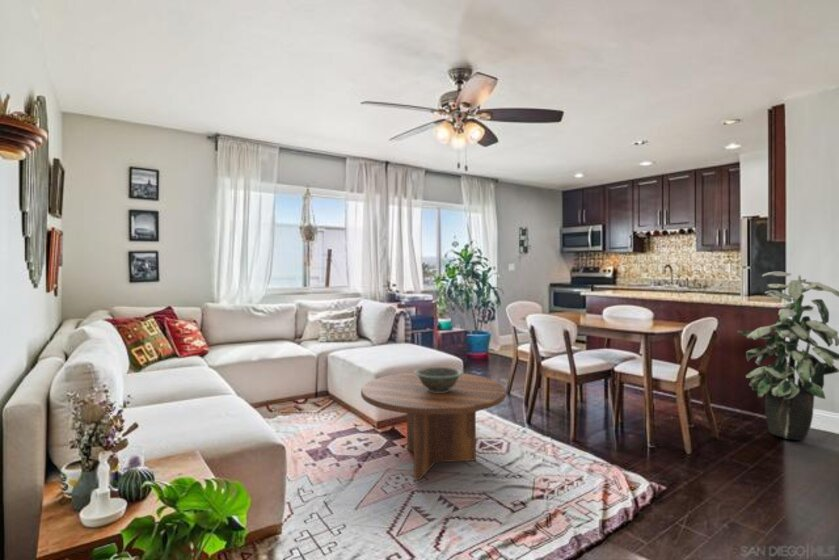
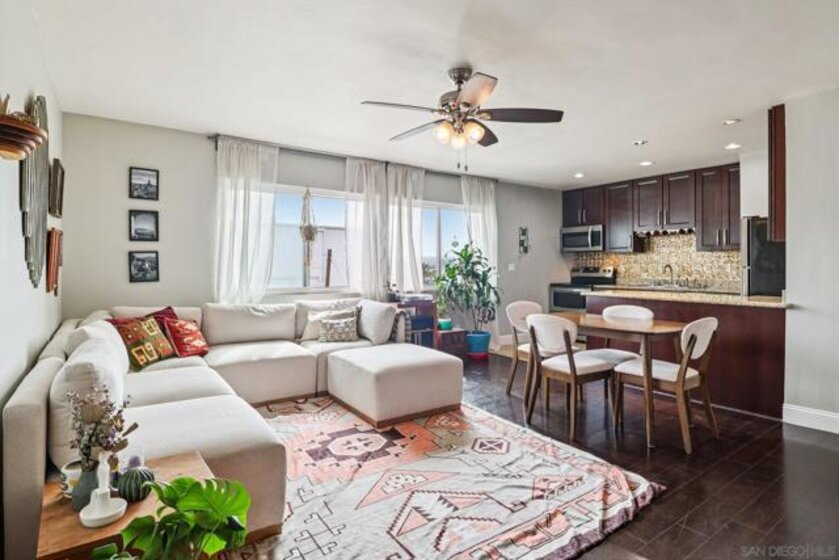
- decorative bowl [413,366,464,393]
- coffee table [360,371,507,481]
- indoor plant [736,271,839,441]
